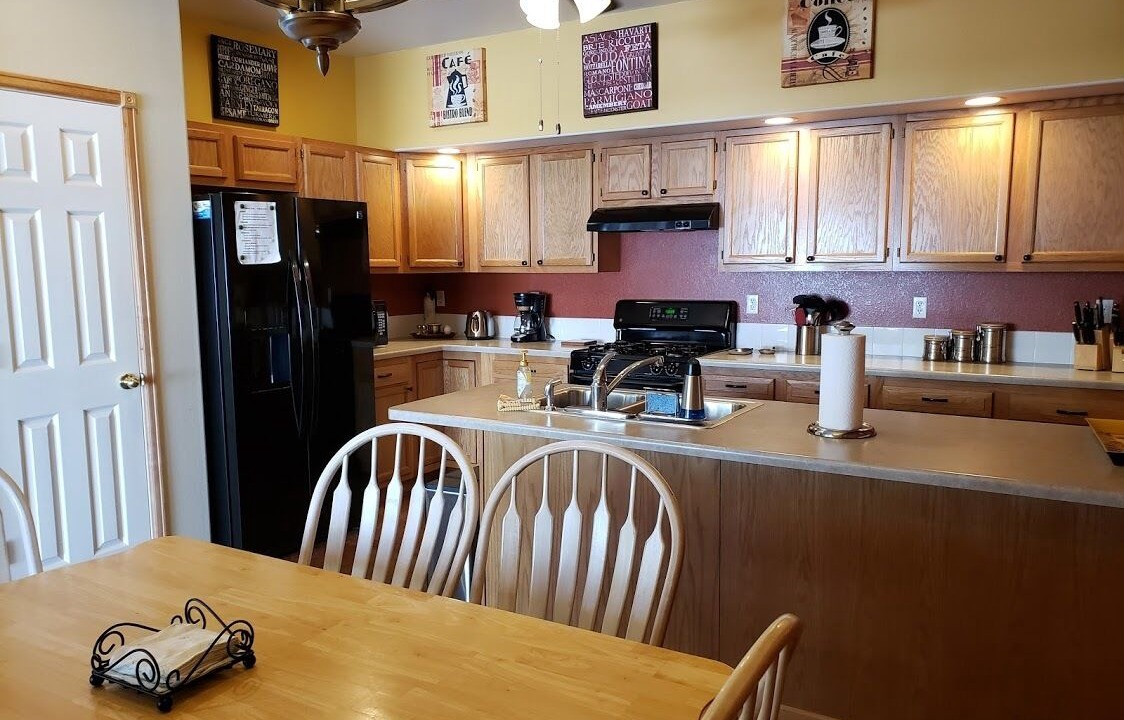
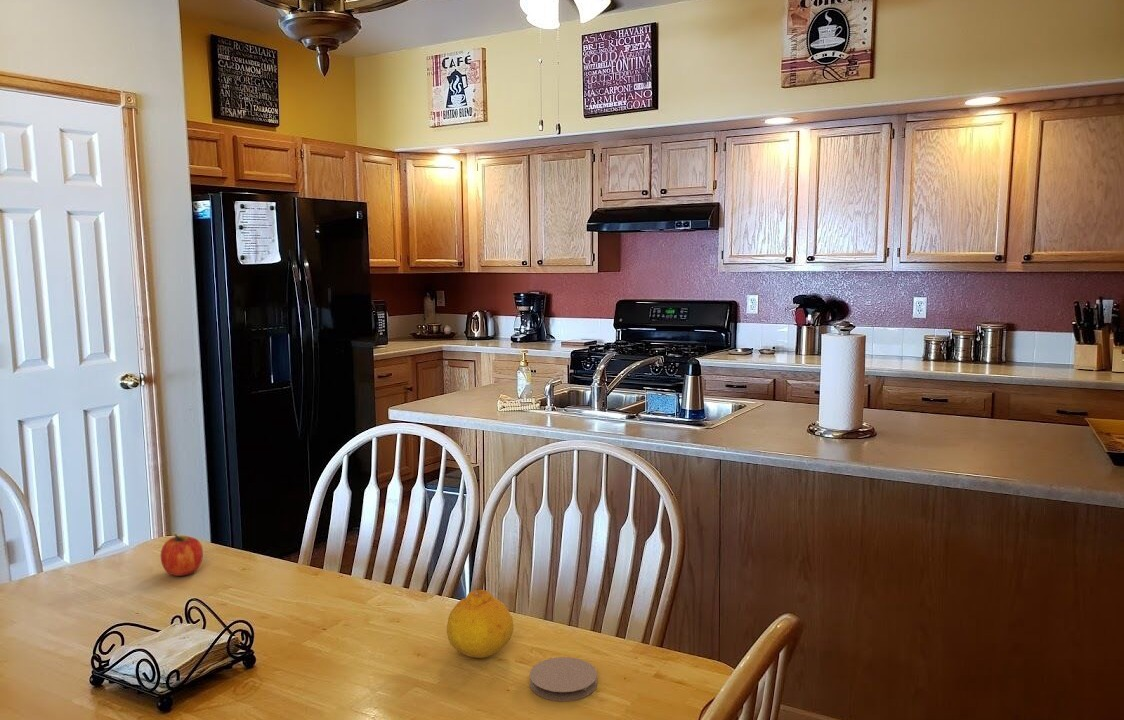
+ fruit [446,589,514,659]
+ fruit [160,534,204,577]
+ coaster [529,656,598,702]
